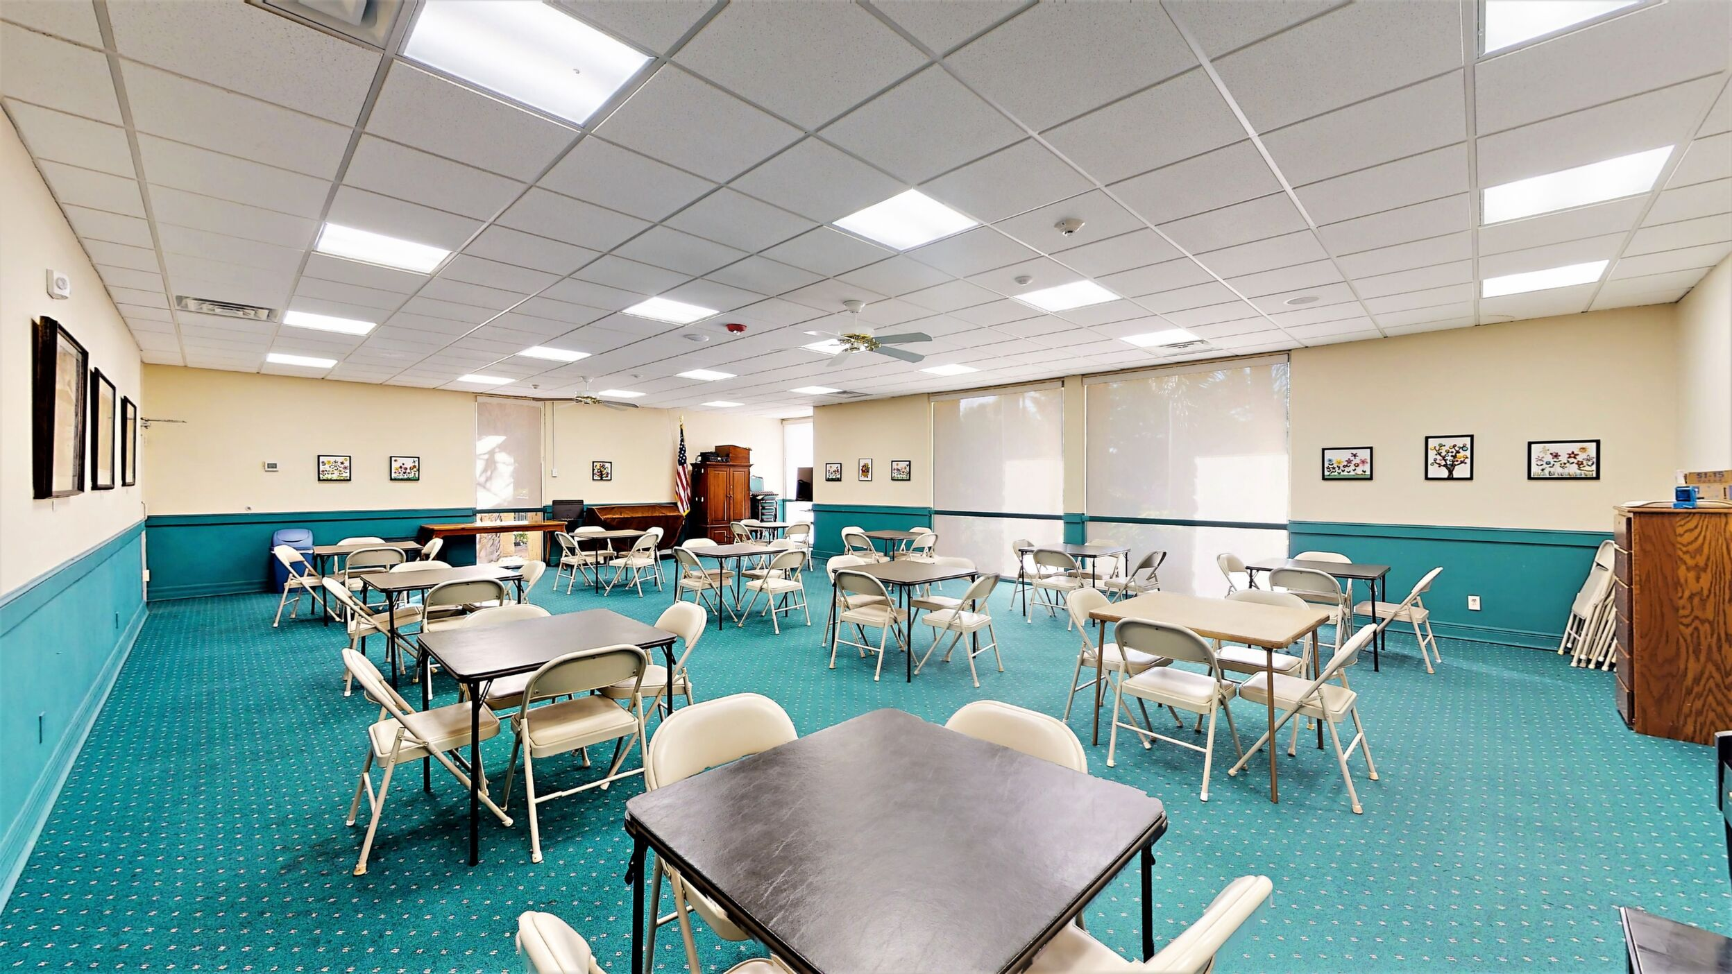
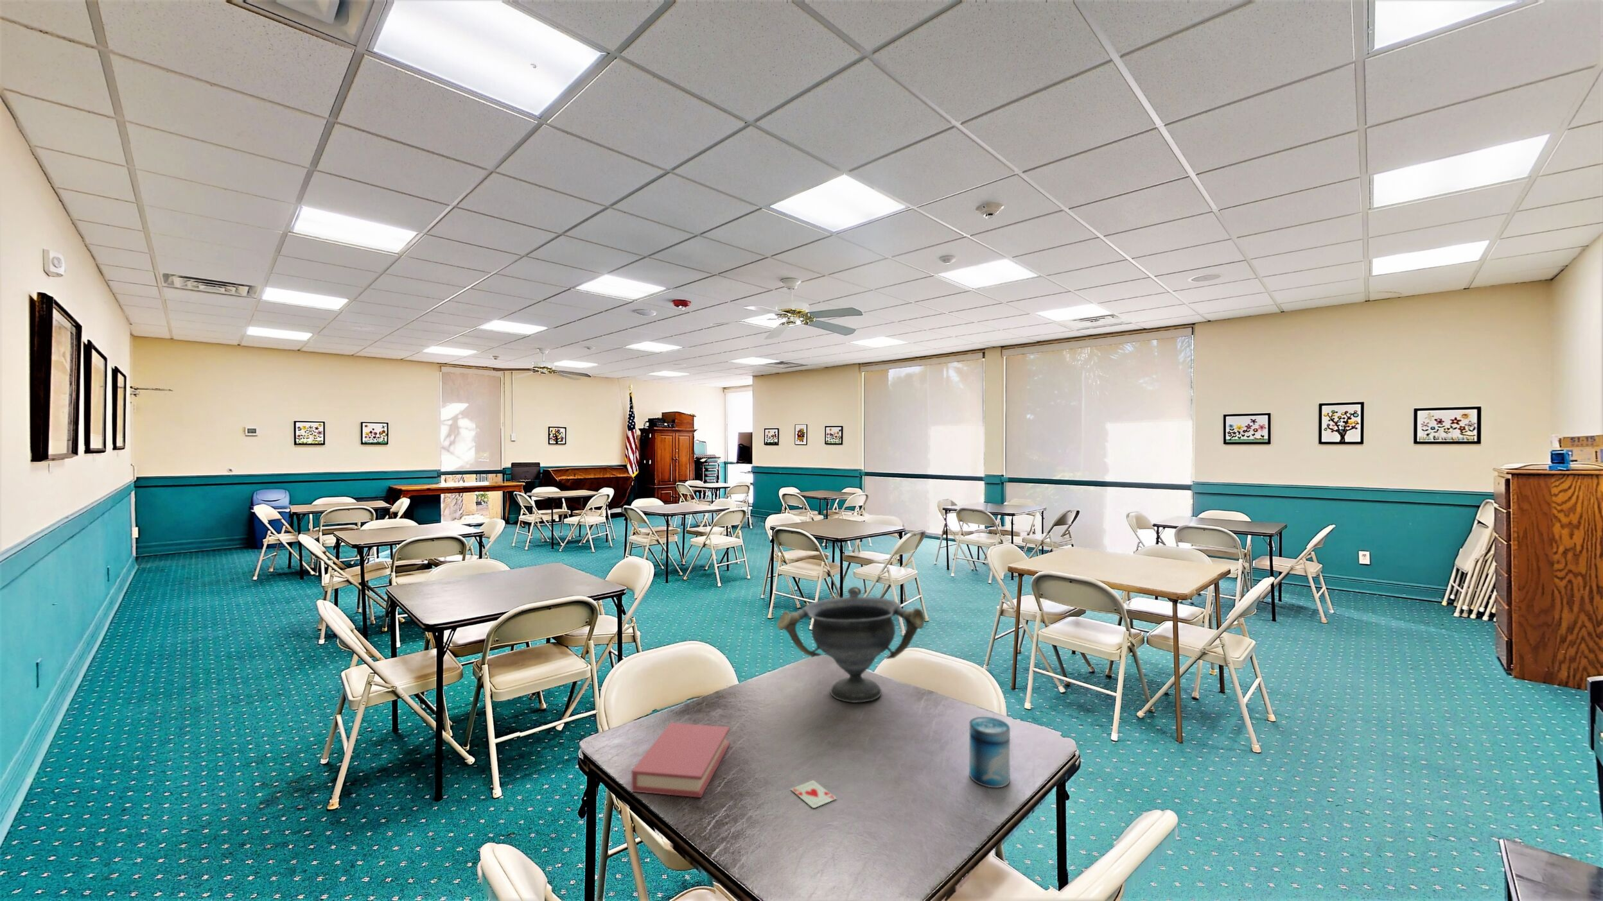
+ decorative bowl [776,586,926,703]
+ book [631,722,730,799]
+ card [790,780,837,809]
+ beverage can [969,716,1011,788]
